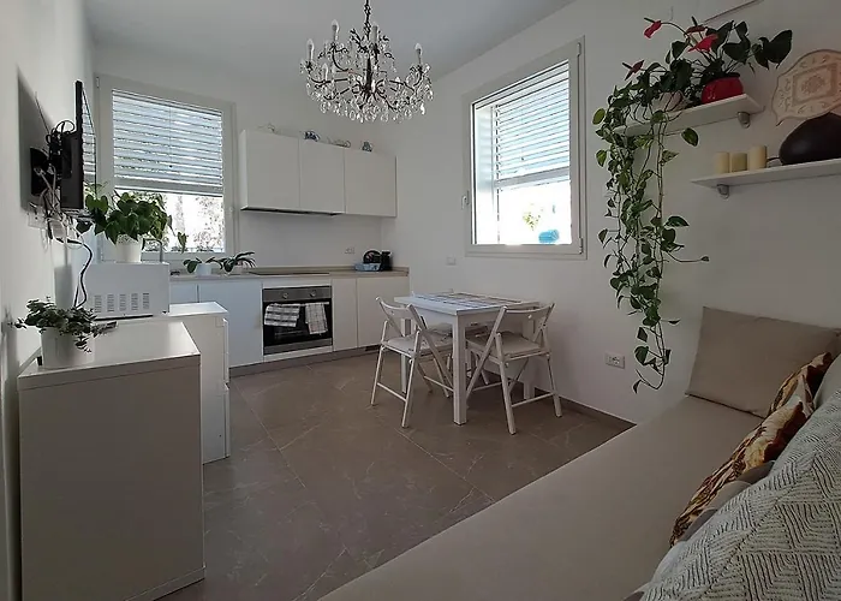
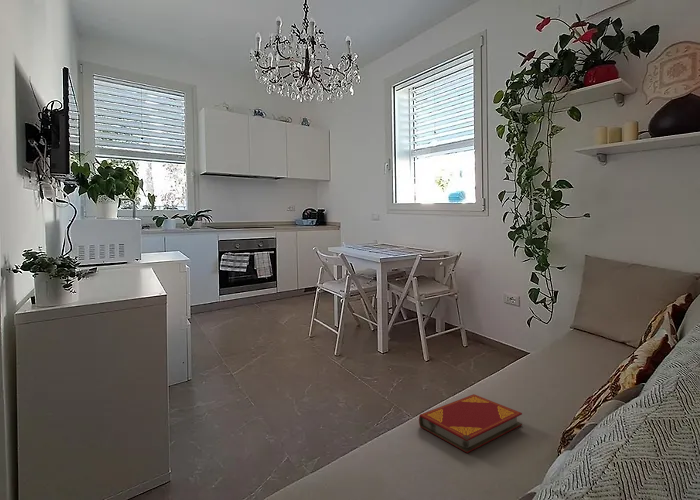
+ hardback book [418,393,523,454]
